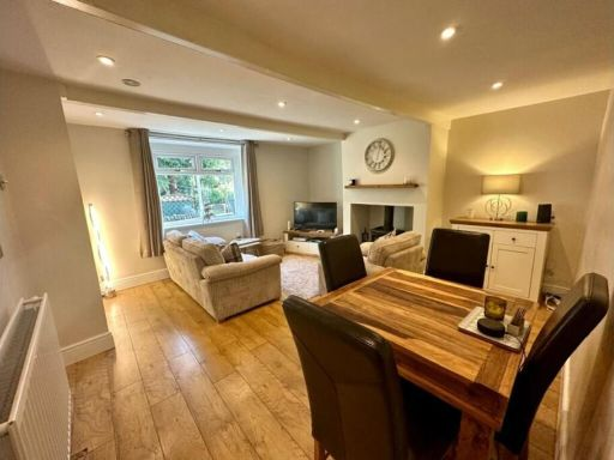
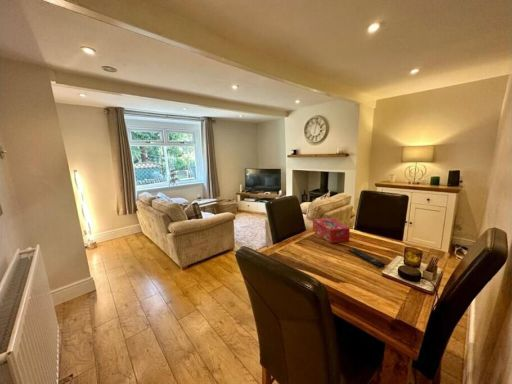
+ tissue box [312,217,351,244]
+ remote control [348,247,387,268]
